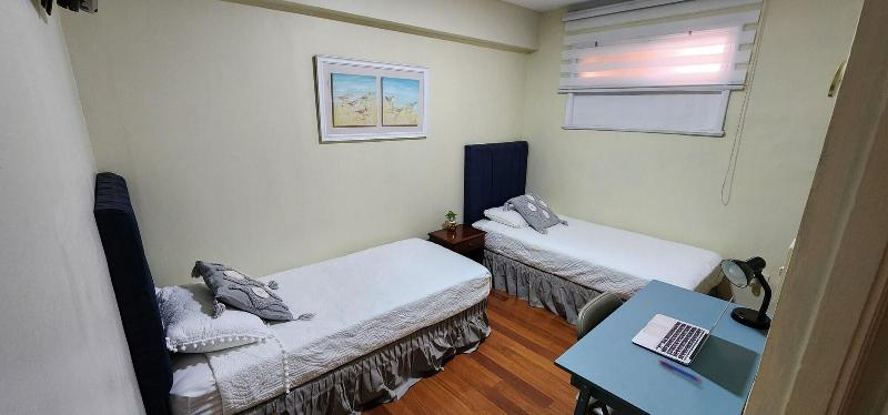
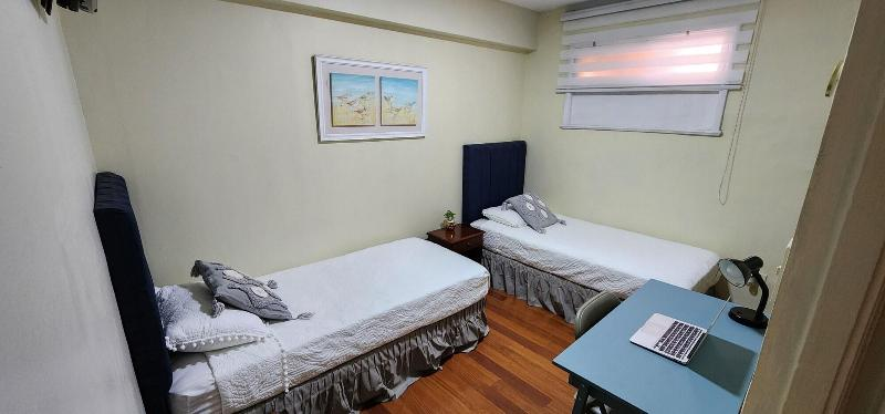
- pen [657,358,704,383]
